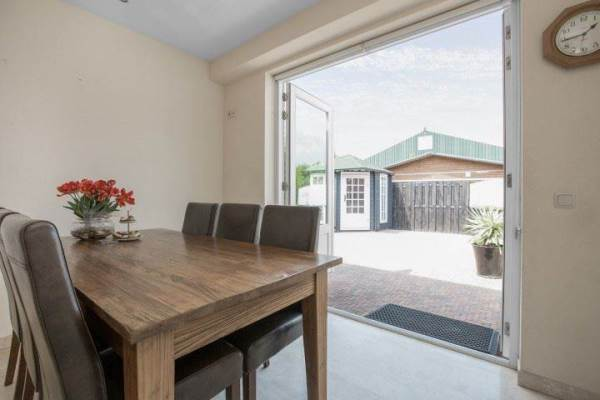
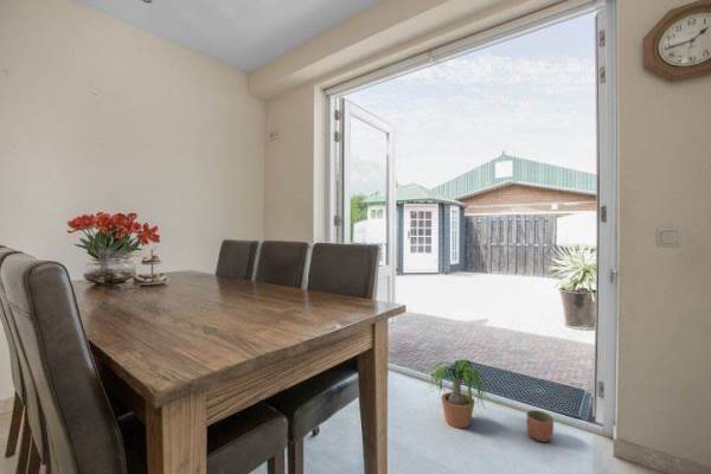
+ planter [525,409,555,443]
+ potted plant [424,359,495,429]
